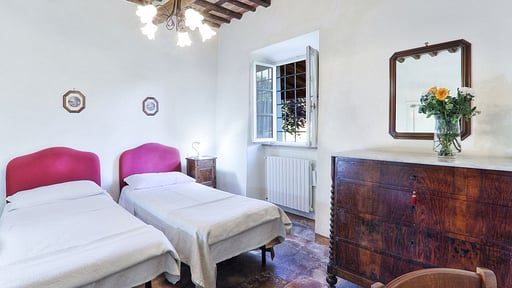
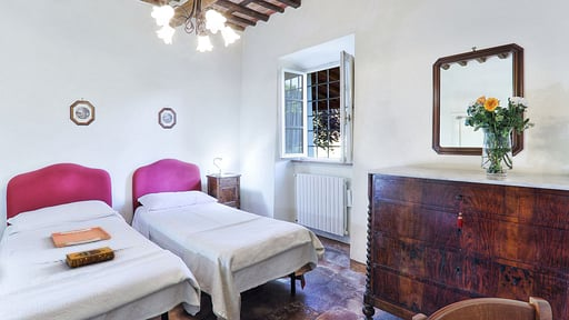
+ serving tray [50,226,112,249]
+ hardback book [64,246,116,269]
